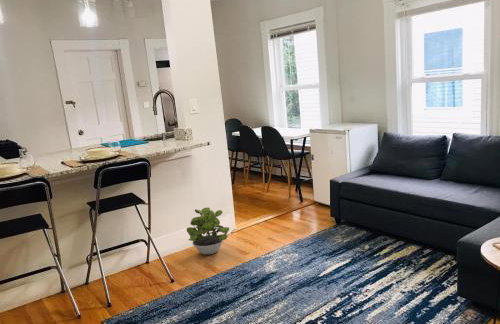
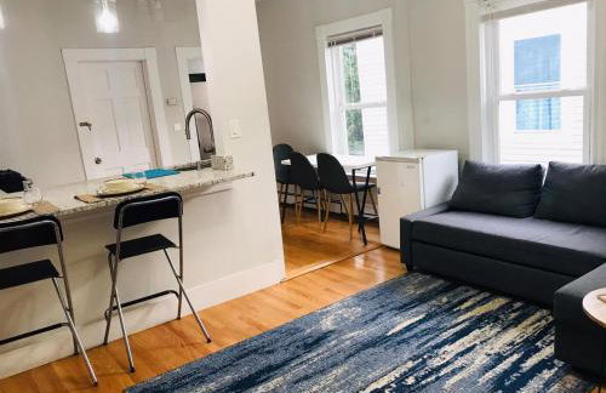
- potted plant [186,207,230,256]
